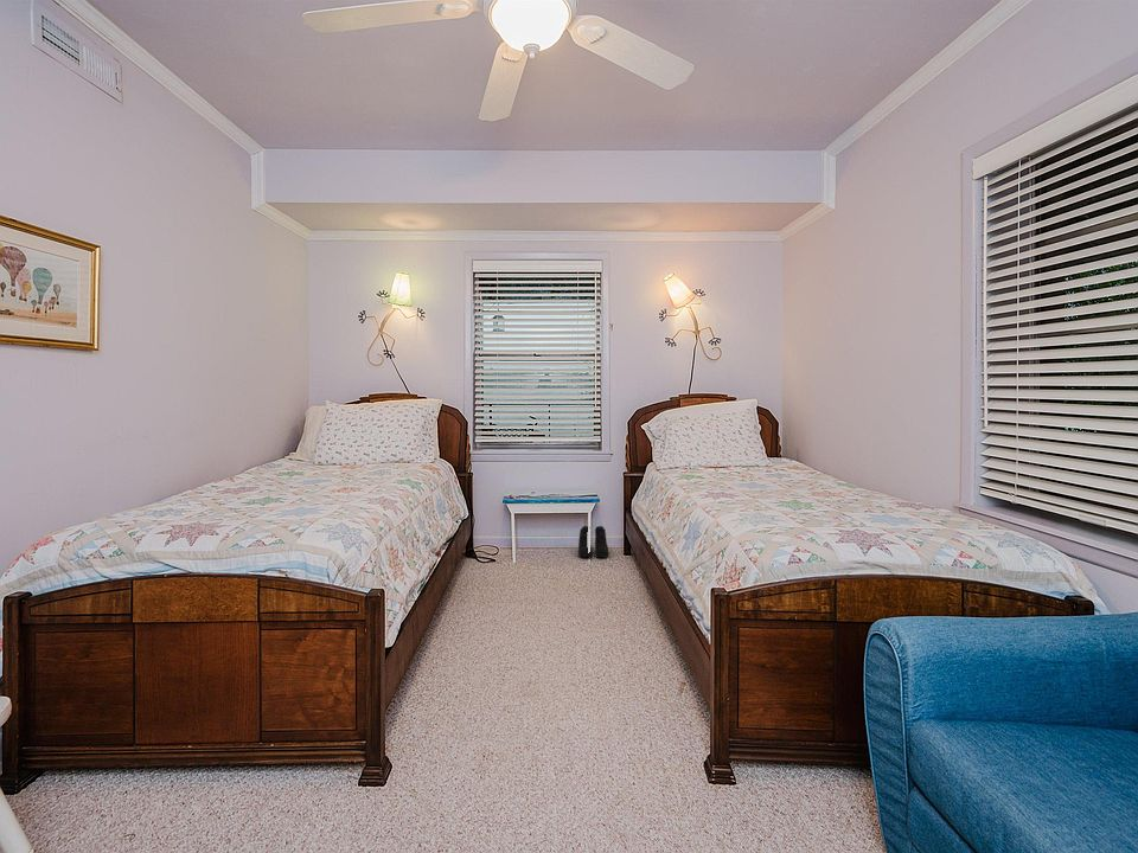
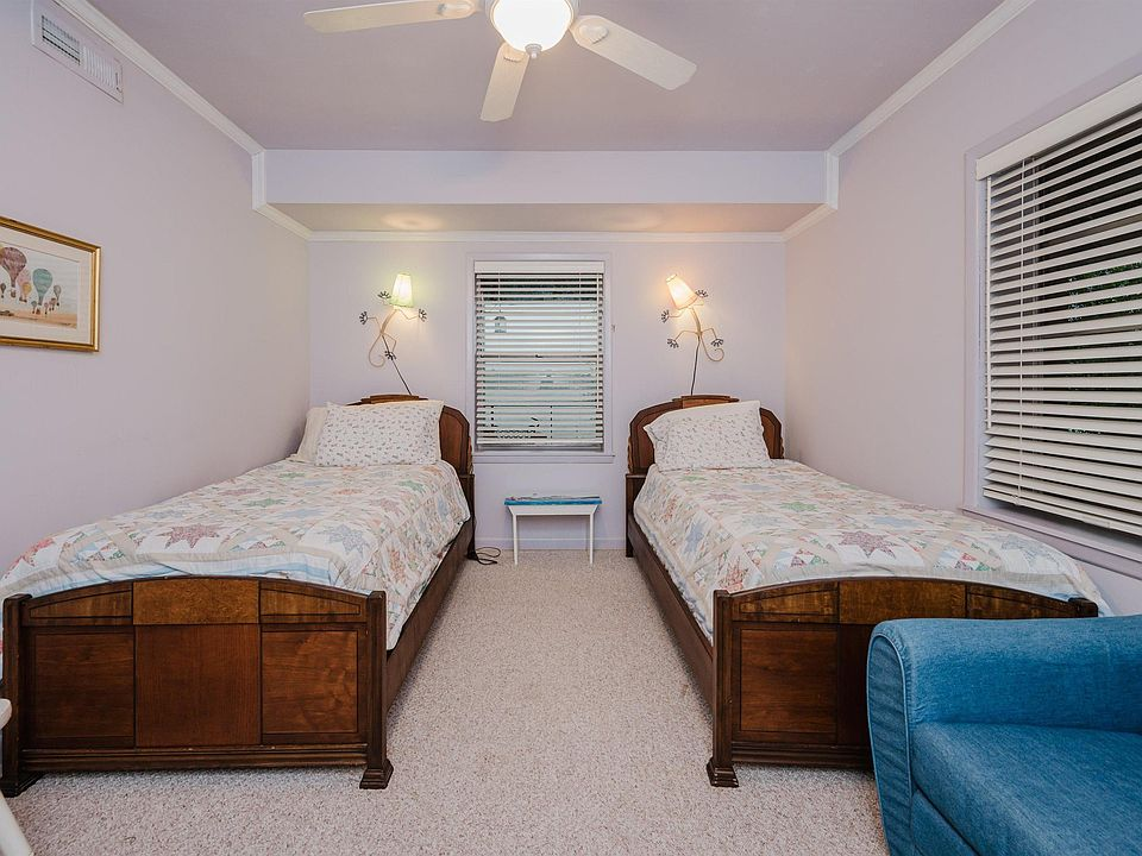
- boots [577,525,609,558]
